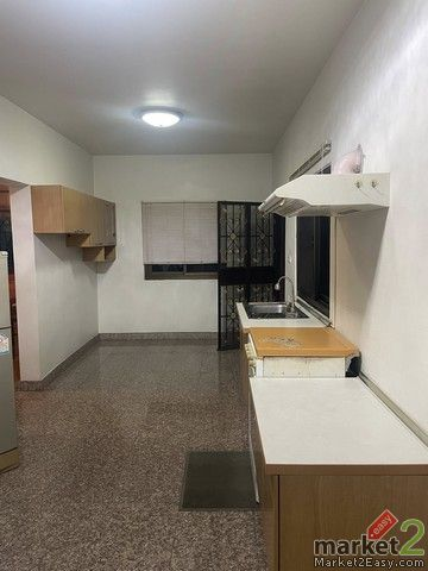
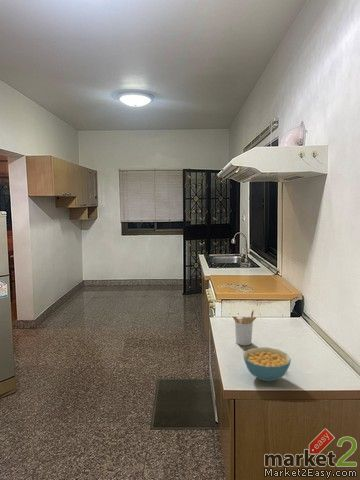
+ utensil holder [231,309,257,346]
+ cereal bowl [242,346,292,382]
